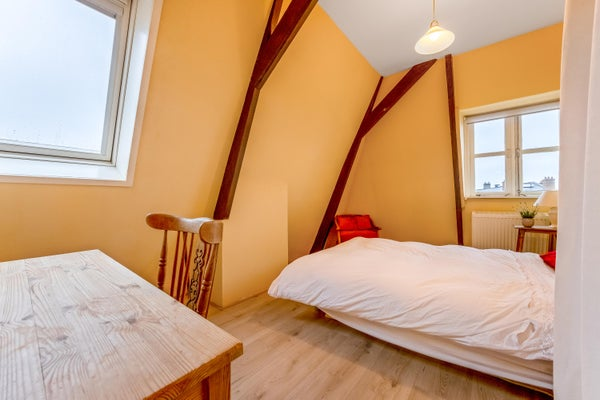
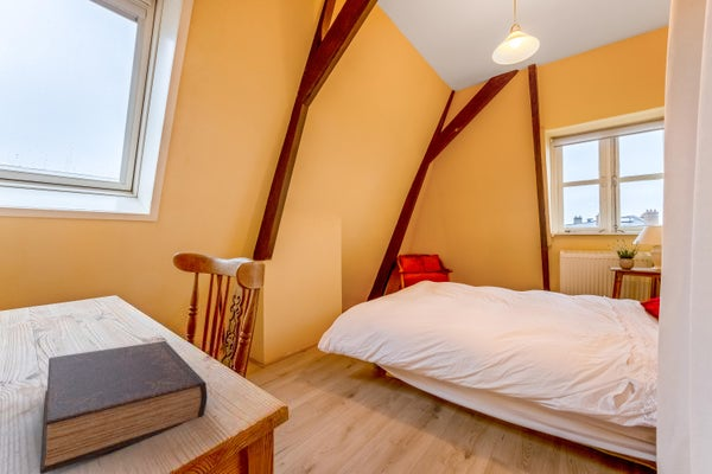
+ book [39,340,209,474]
